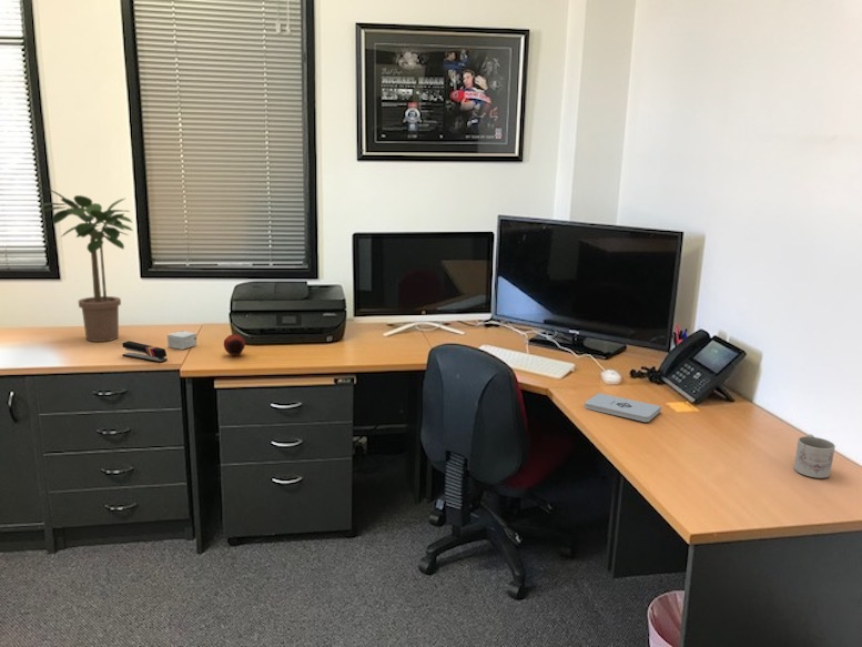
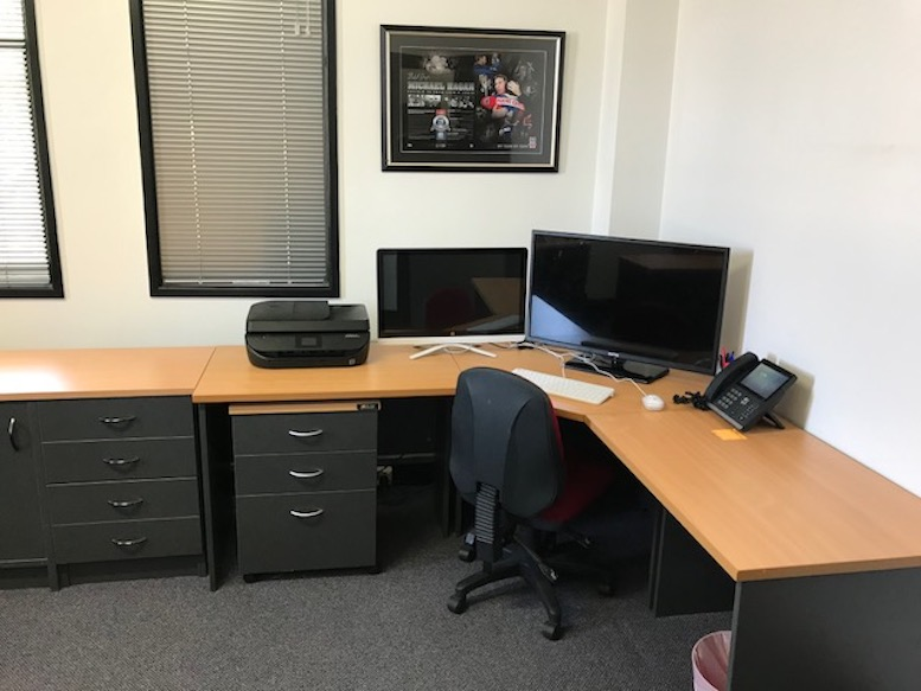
- stapler [121,340,169,364]
- small box [166,330,197,351]
- apple [223,333,246,356]
- notepad [584,392,662,423]
- mug [793,434,836,479]
- potted plant [40,188,134,343]
